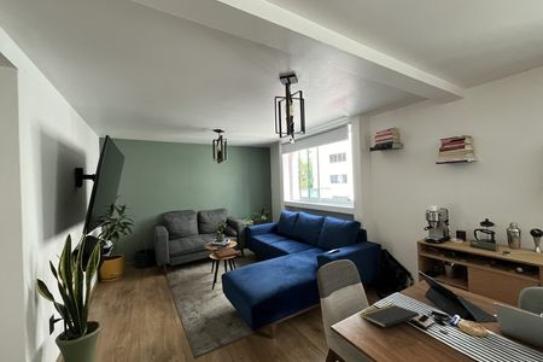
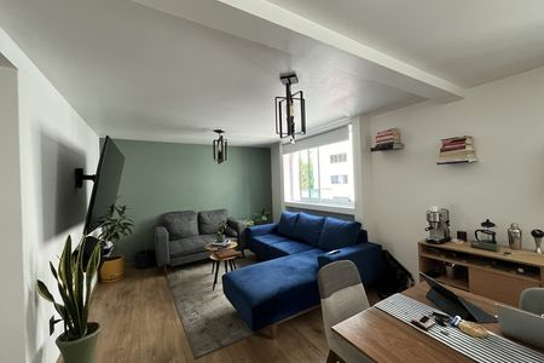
- notepad [360,303,421,328]
